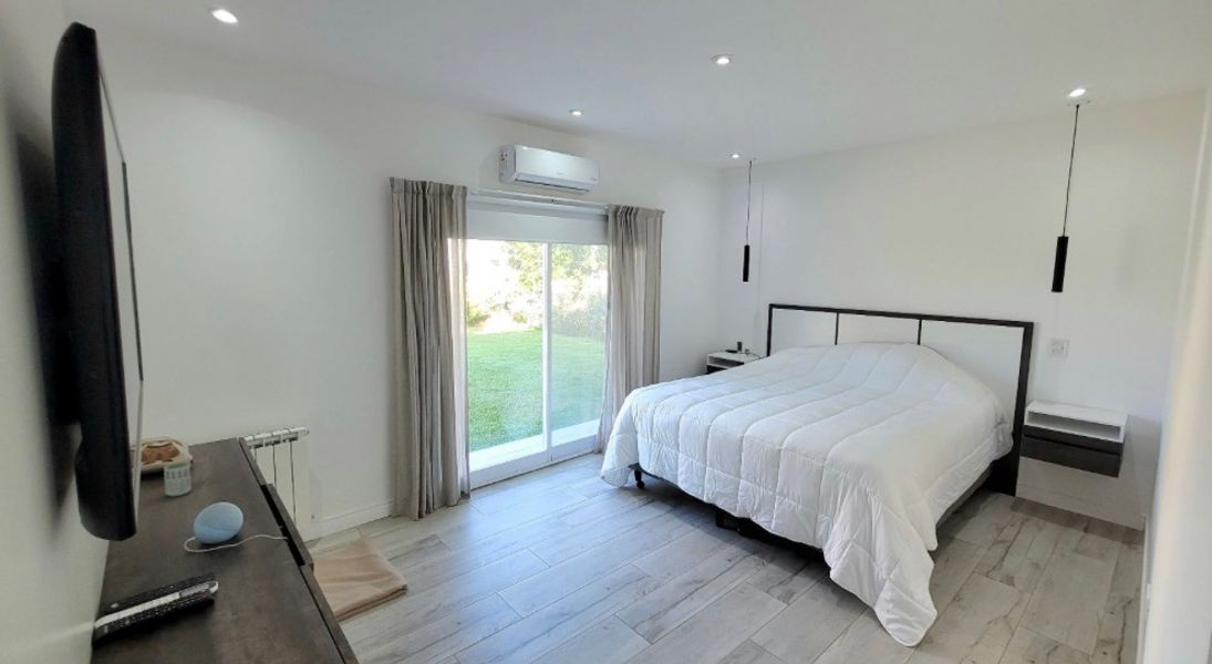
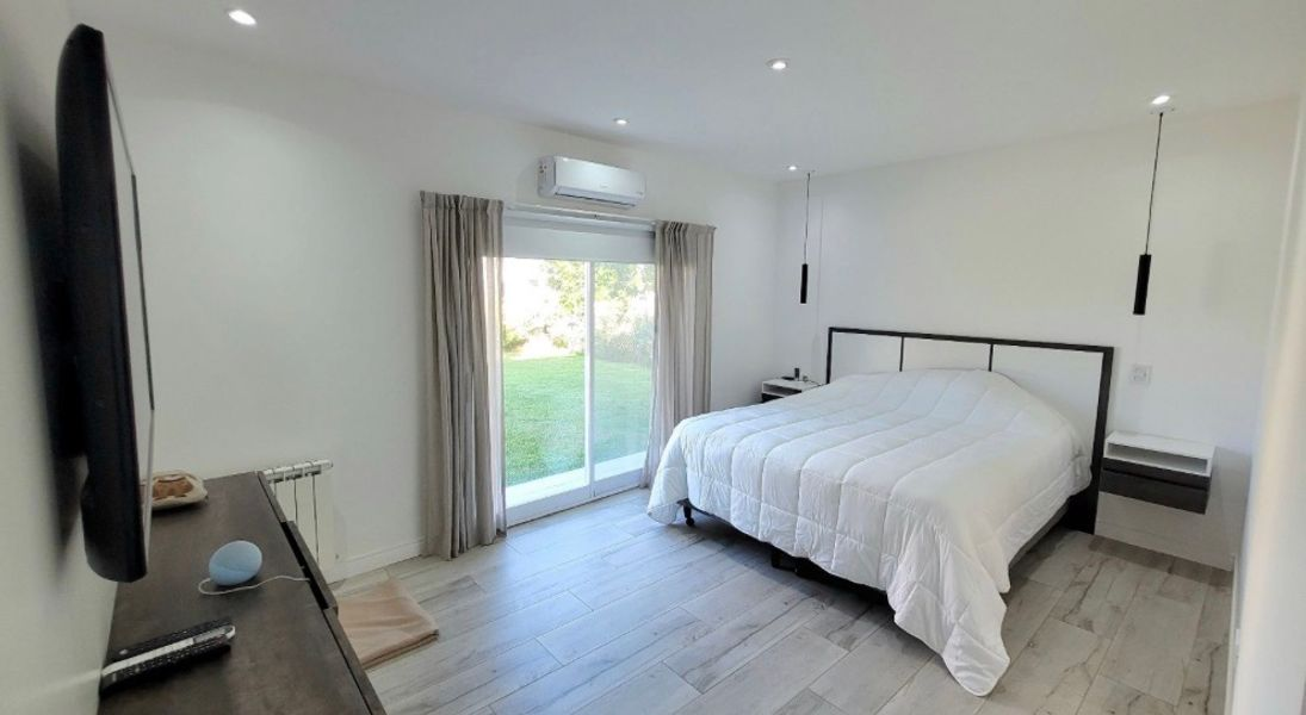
- cup [163,461,193,497]
